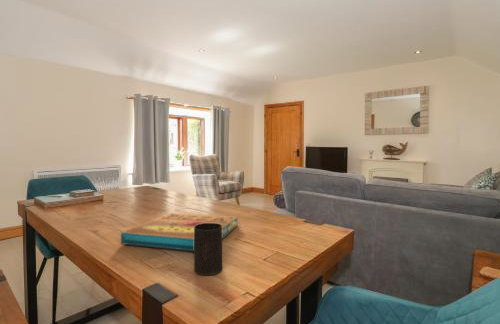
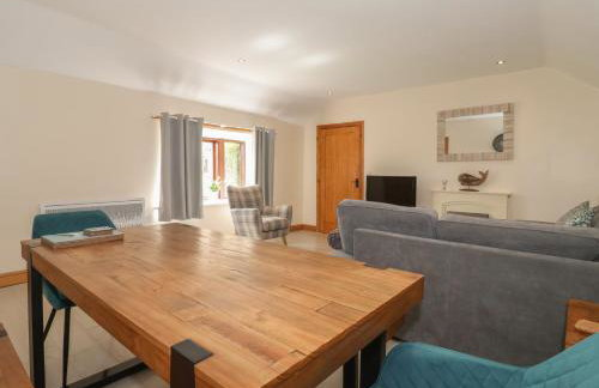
- cup [193,223,223,276]
- pizza box [120,212,238,252]
